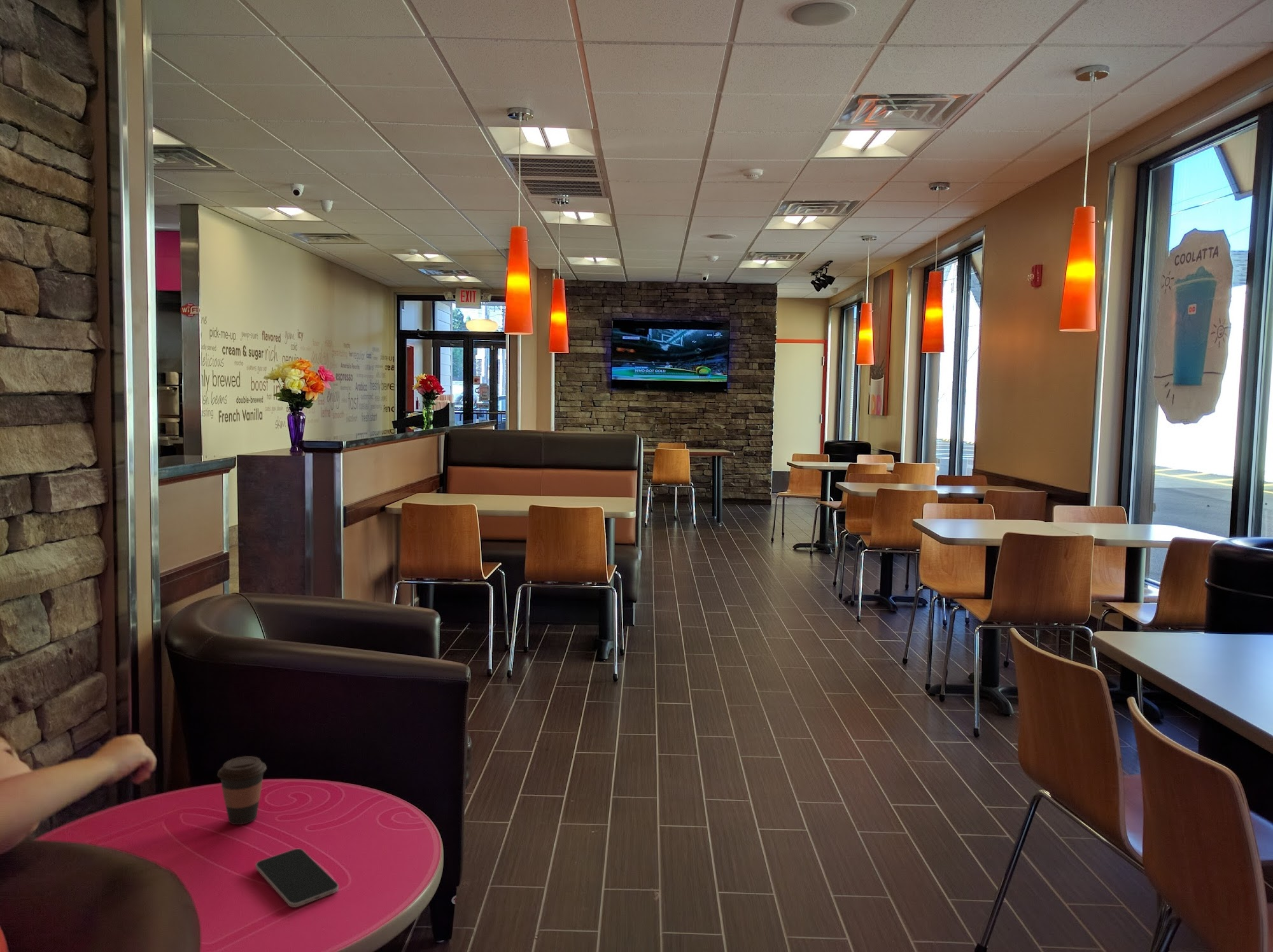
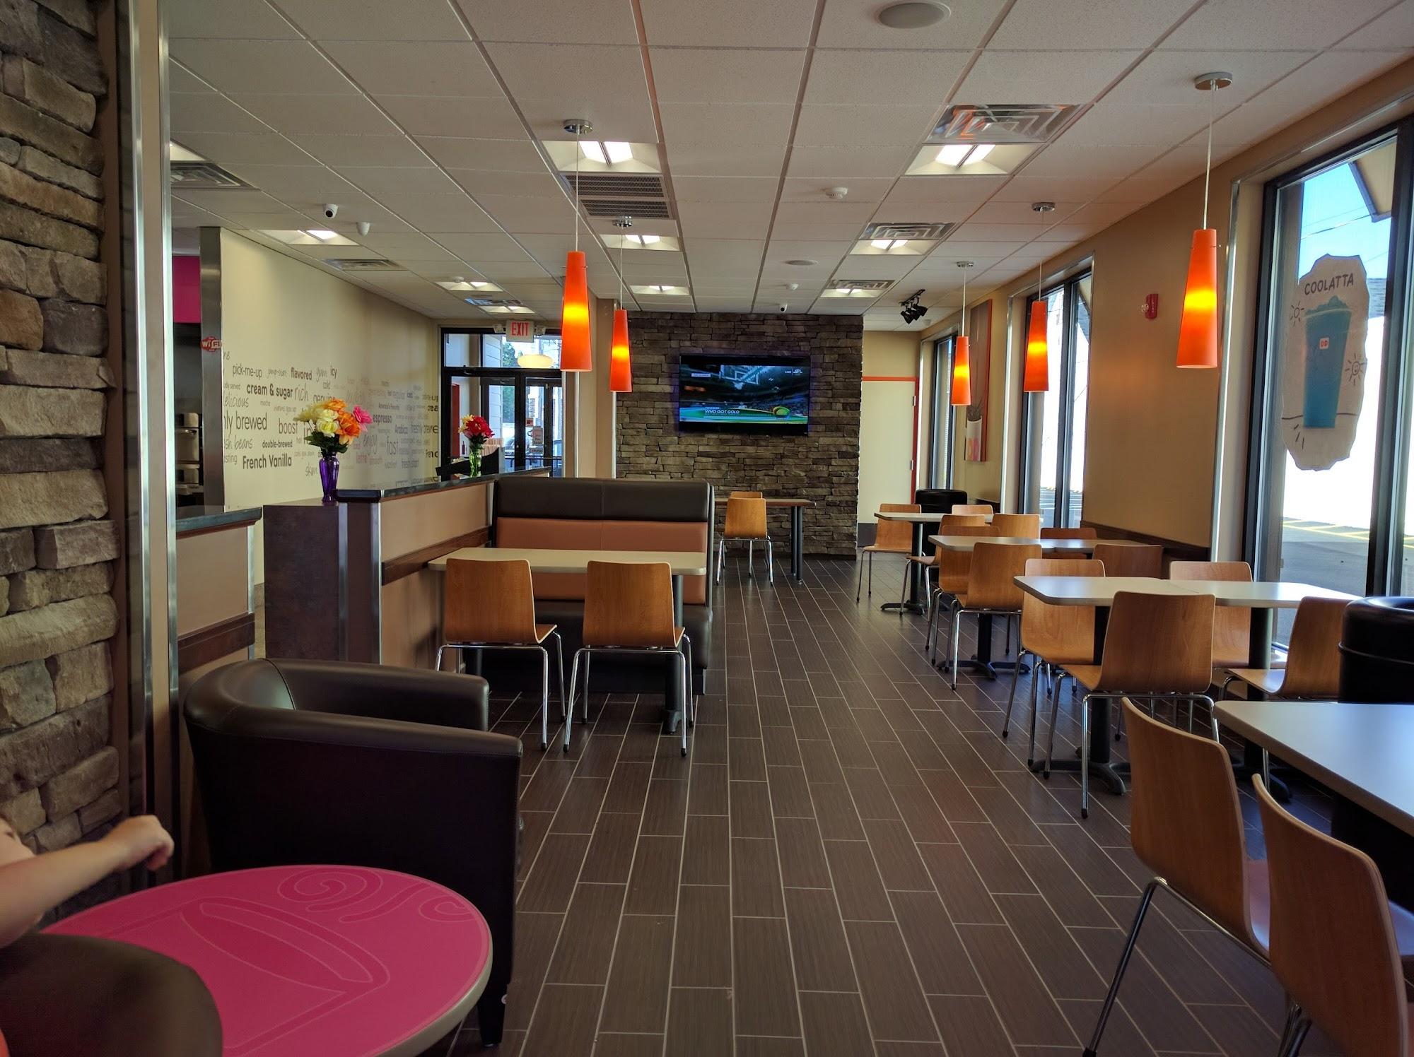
- coffee cup [216,755,267,825]
- smartphone [255,848,339,908]
